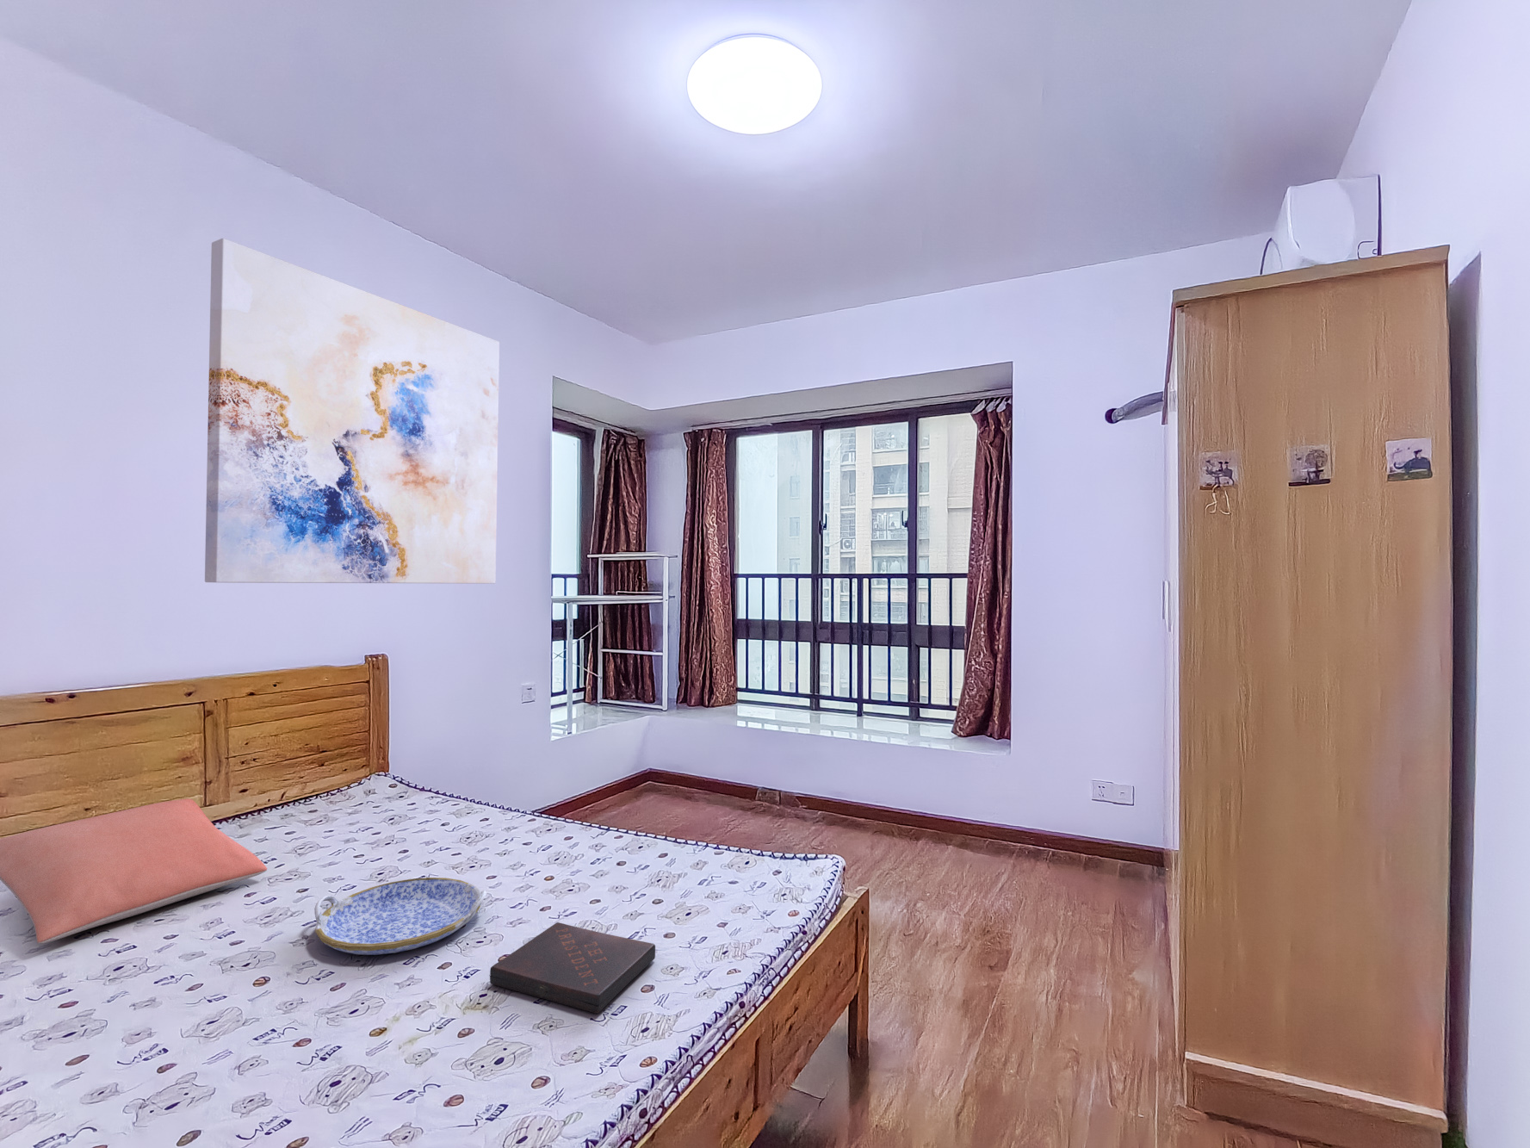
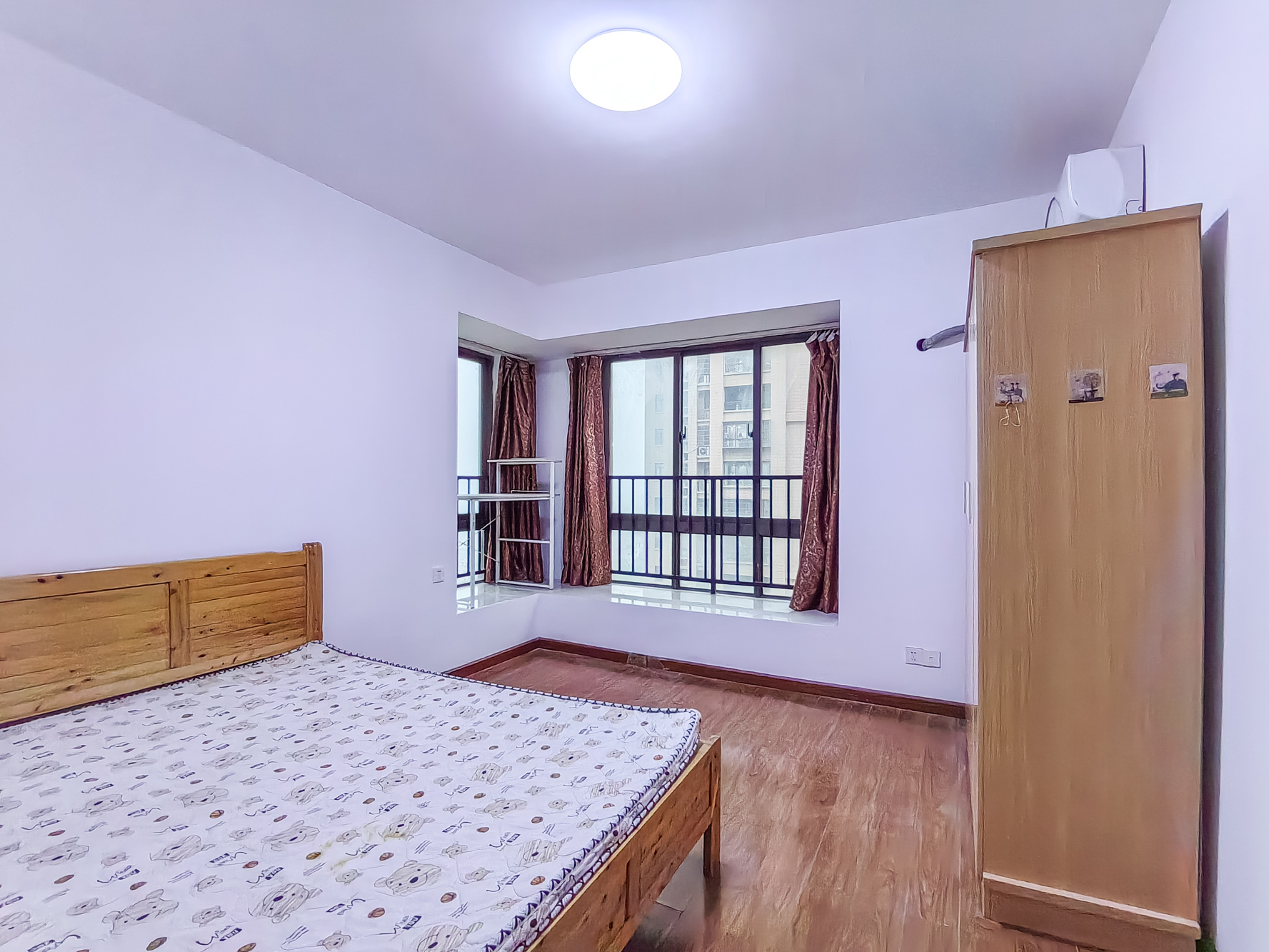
- serving tray [313,877,487,956]
- wall art [204,238,500,585]
- book [488,921,656,1014]
- pillow [0,797,268,944]
